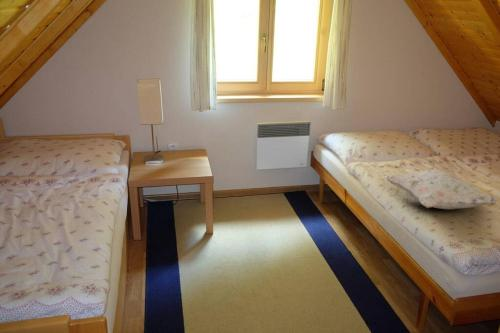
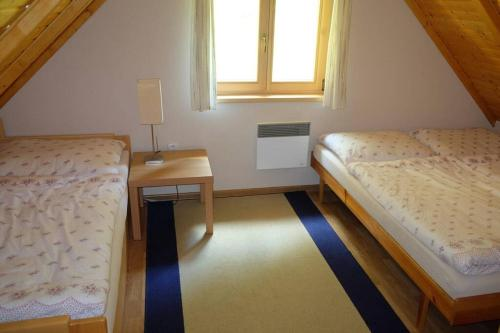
- decorative pillow [384,169,500,210]
